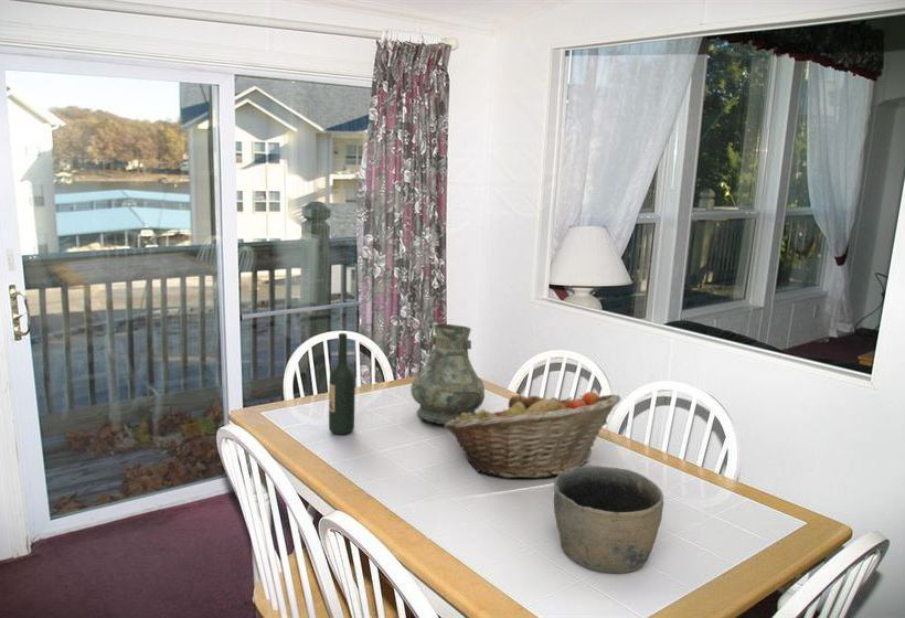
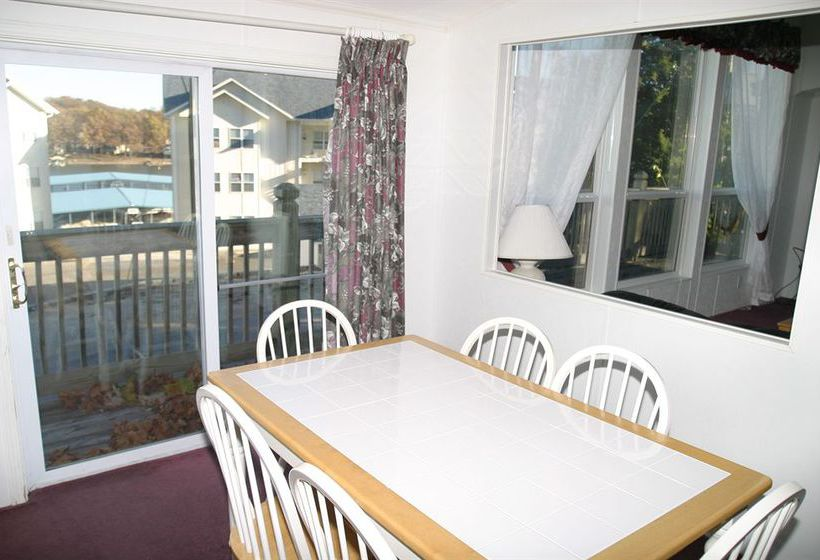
- vase [409,322,486,425]
- fruit basket [443,391,622,479]
- bowl [553,465,664,574]
- wine bottle [328,332,356,436]
